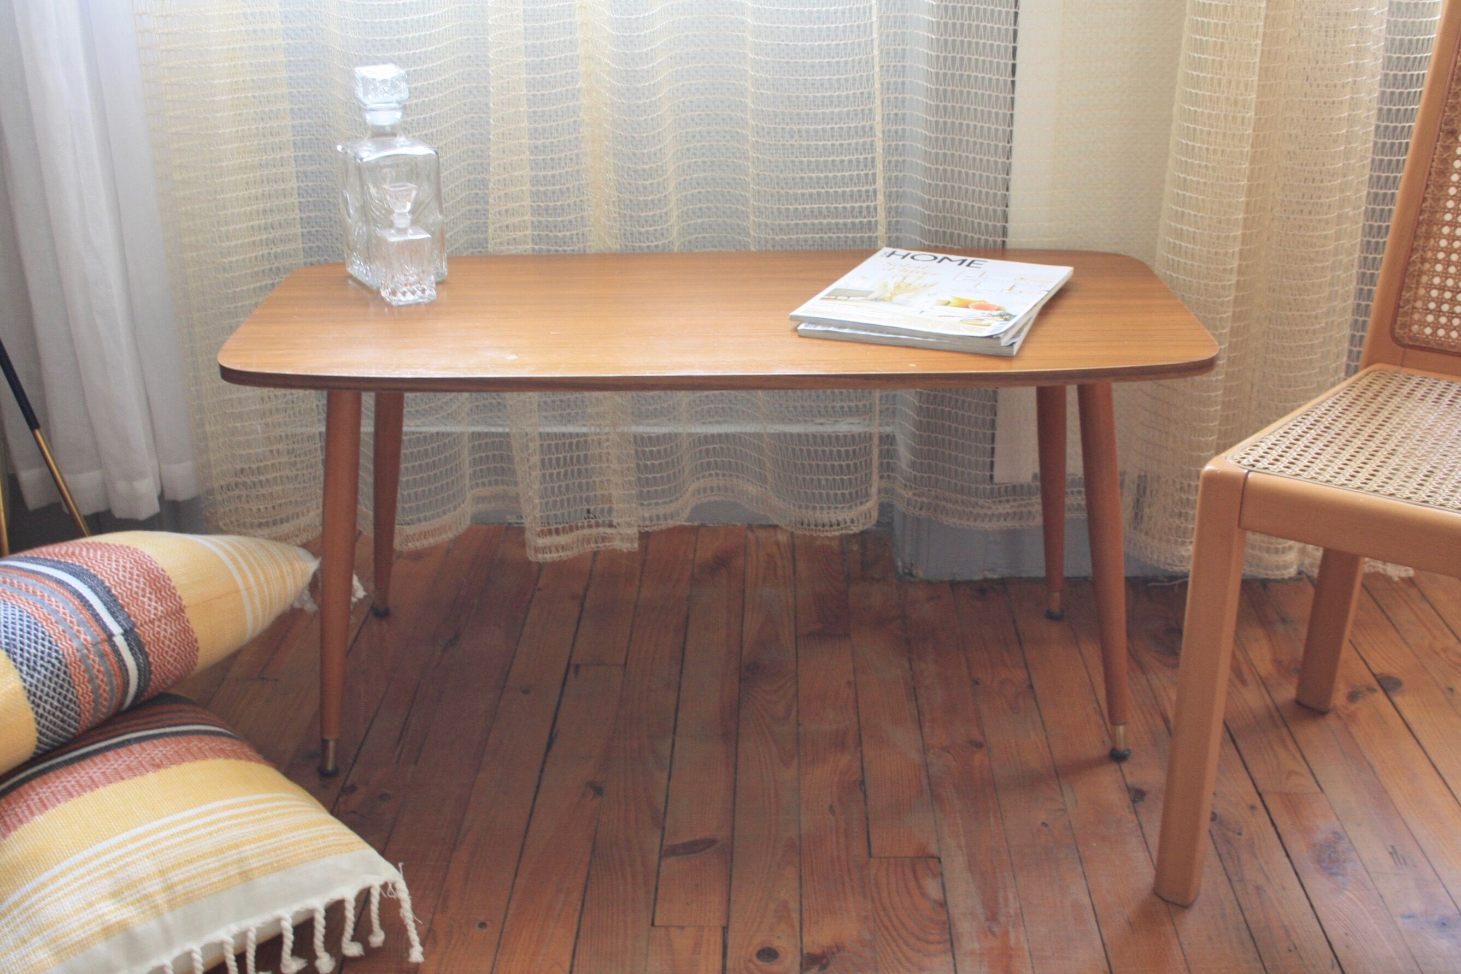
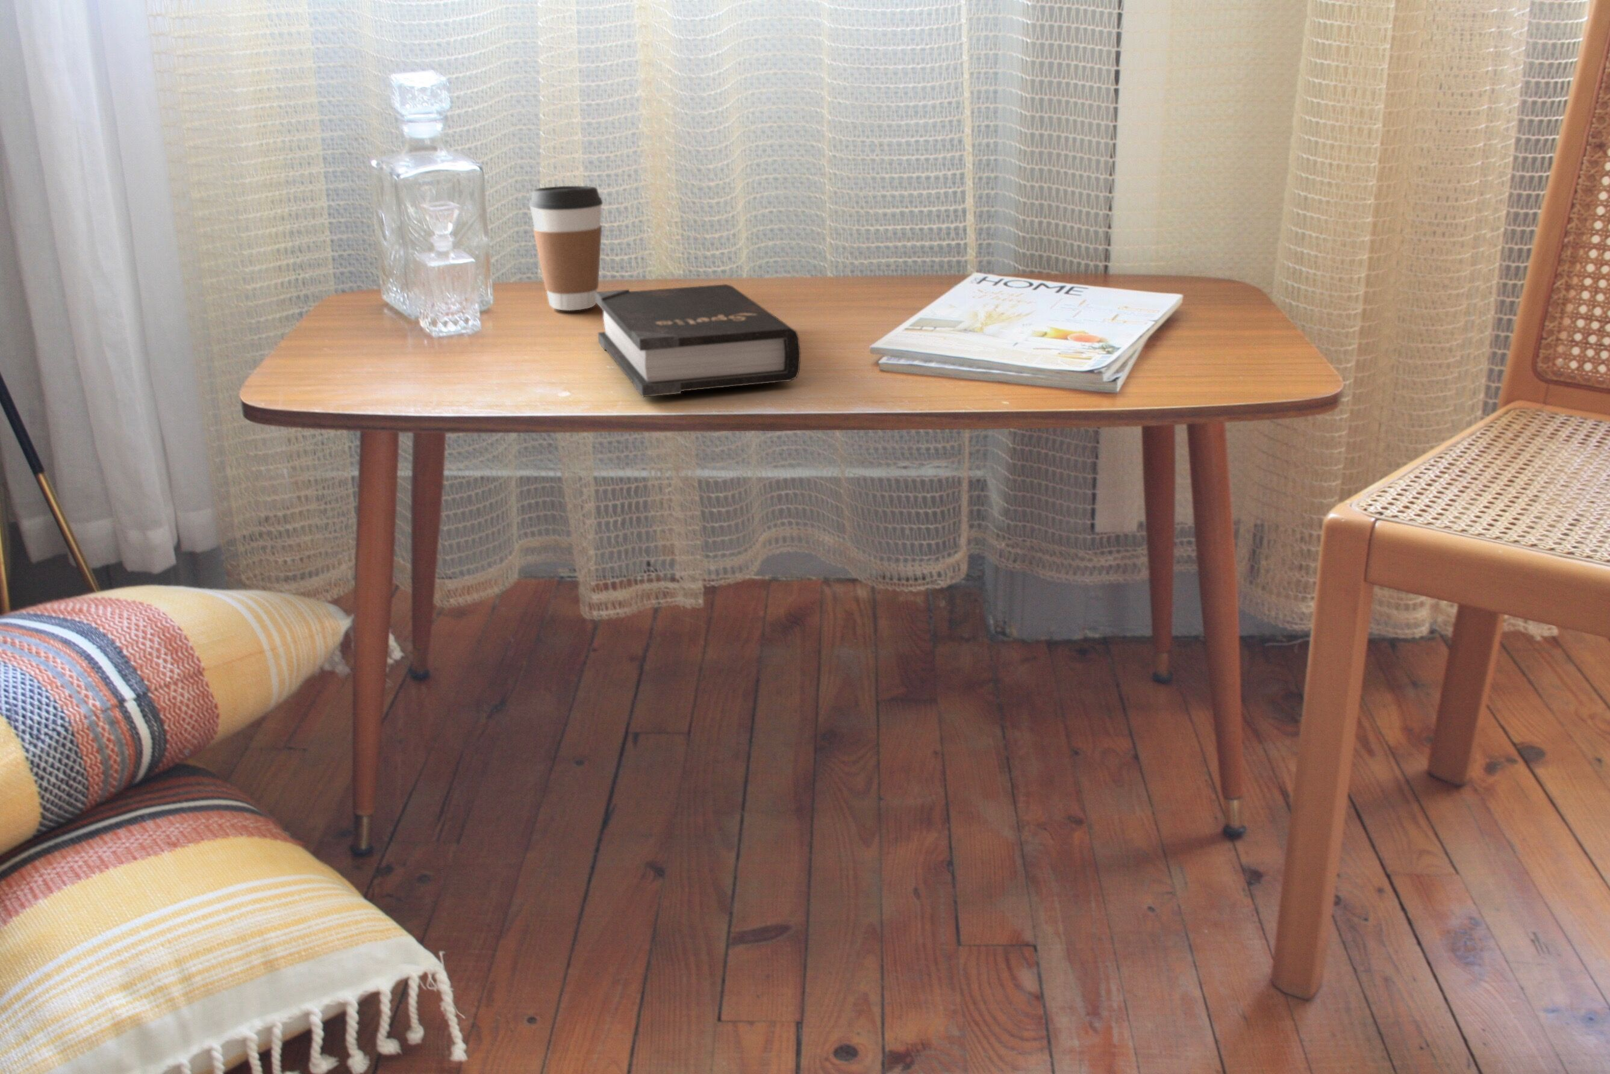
+ coffee cup [529,186,603,312]
+ hardback book [595,284,801,398]
